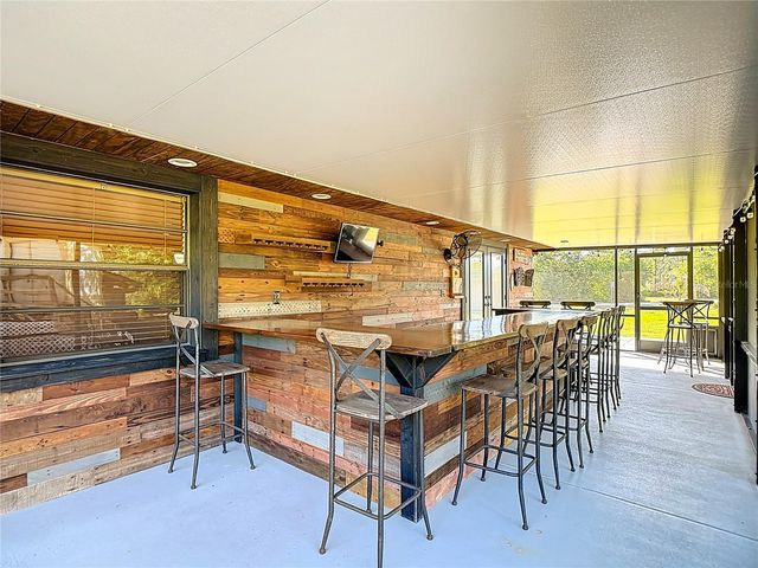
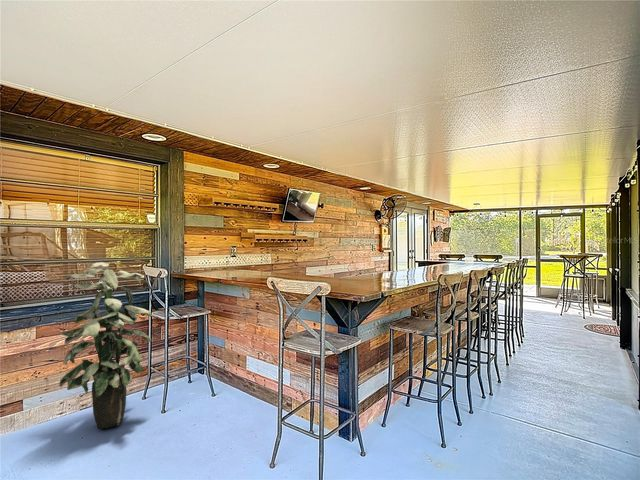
+ indoor plant [58,261,152,430]
